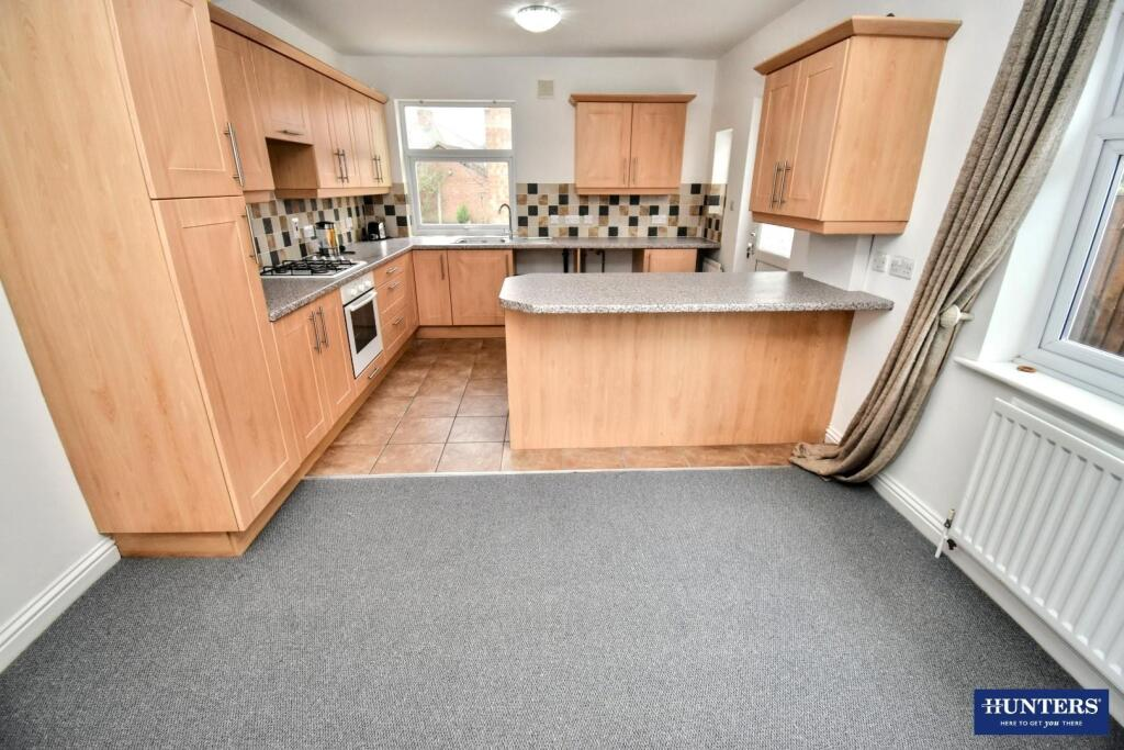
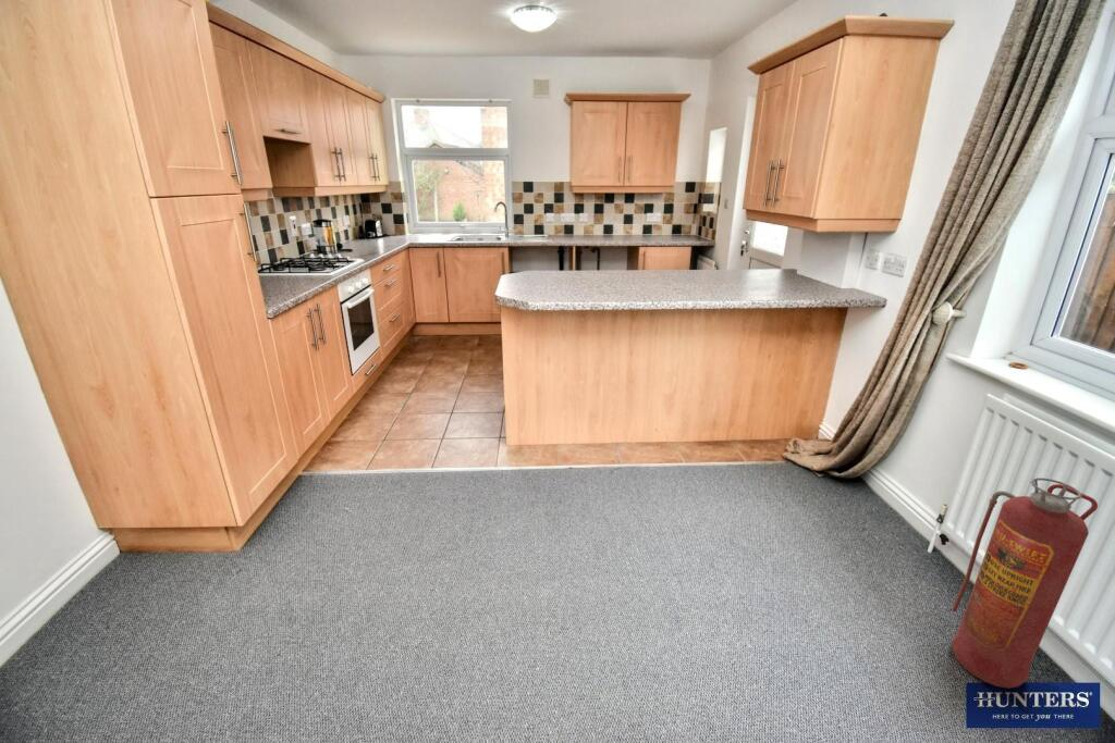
+ fire extinguisher [951,476,1099,690]
